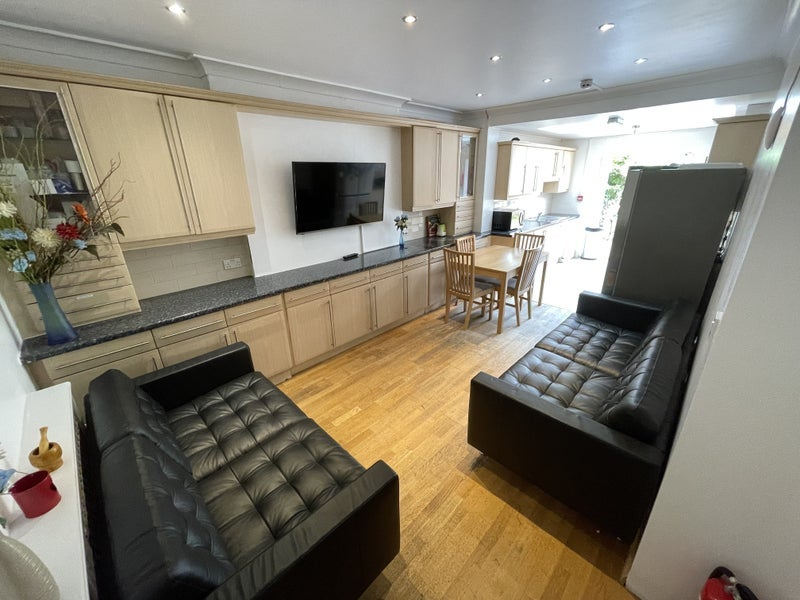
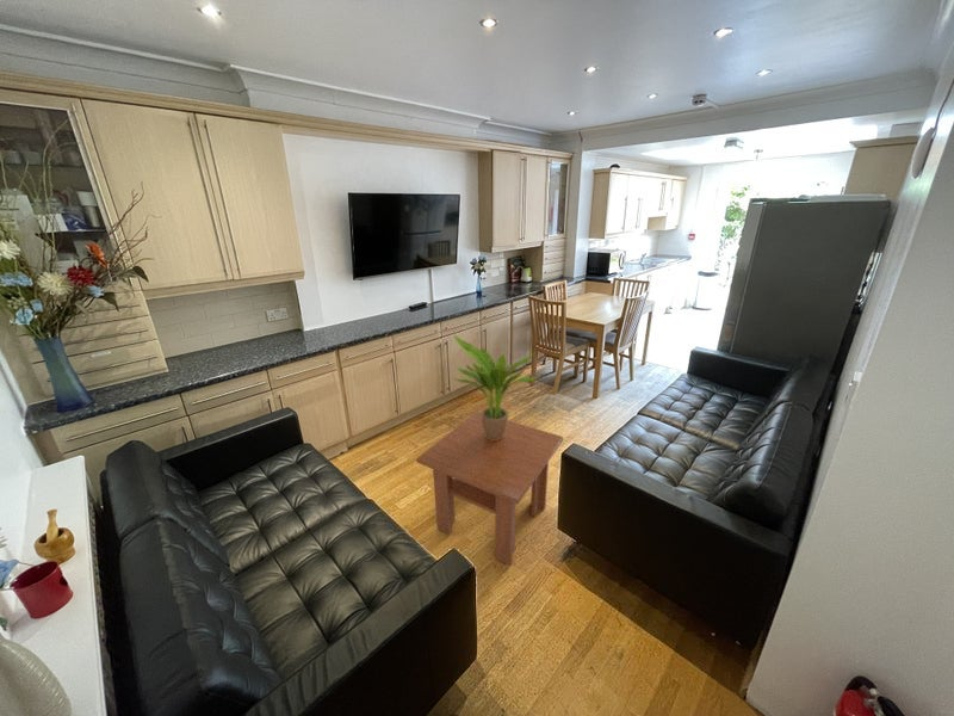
+ coffee table [415,411,564,567]
+ potted plant [453,334,540,440]
